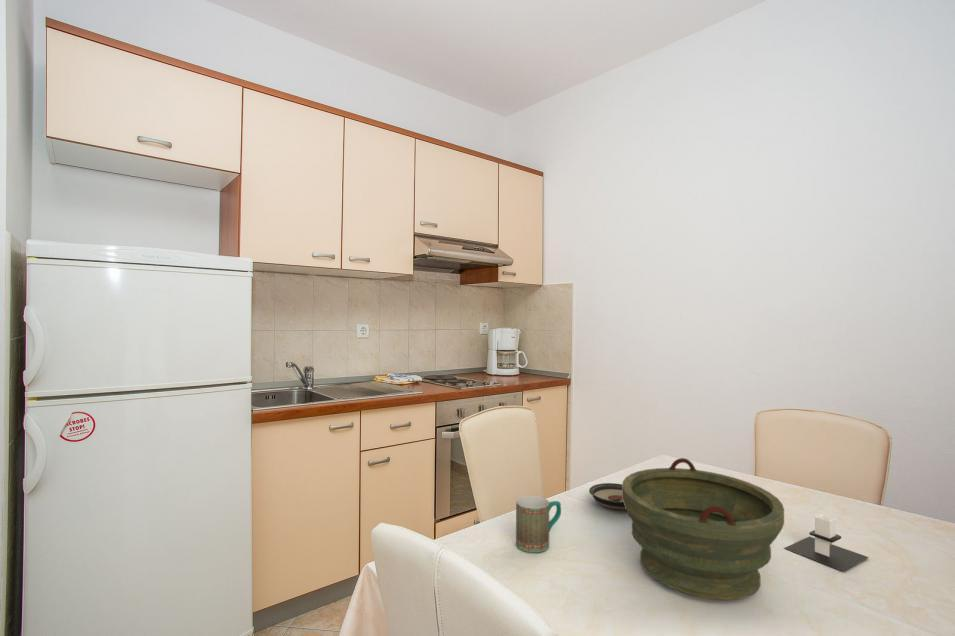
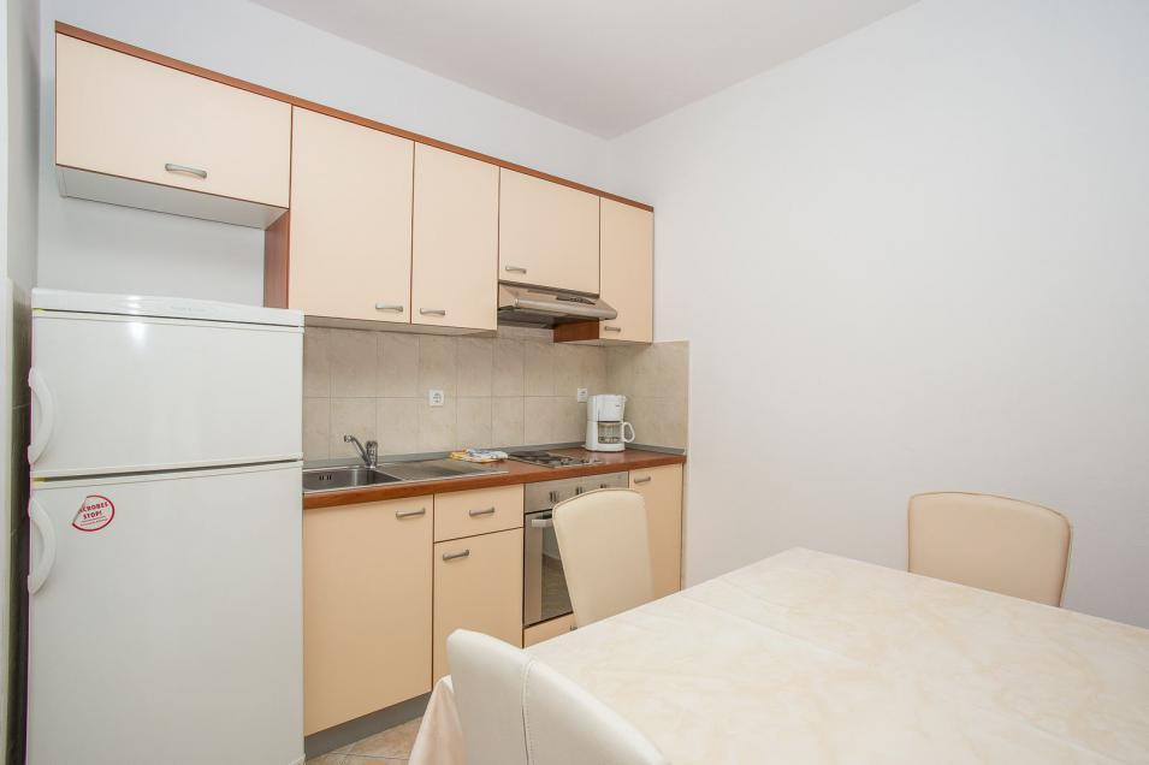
- architectural model [783,513,869,572]
- mug [515,495,562,553]
- saucer [588,482,626,511]
- bowl [622,457,785,601]
